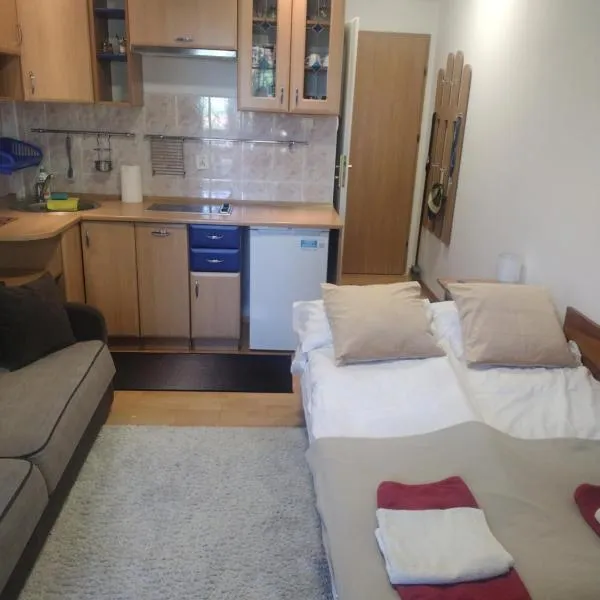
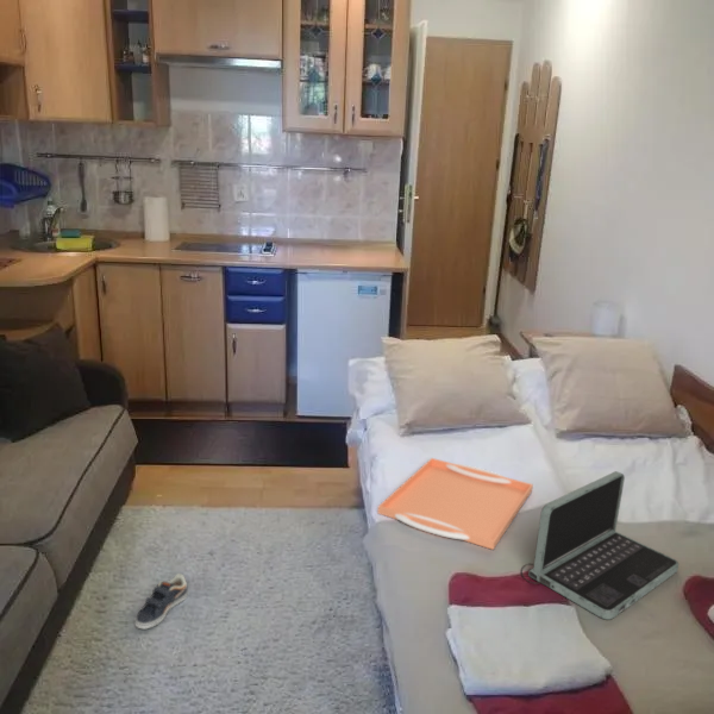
+ serving tray [376,457,534,551]
+ laptop [520,470,679,621]
+ sneaker [134,574,188,630]
